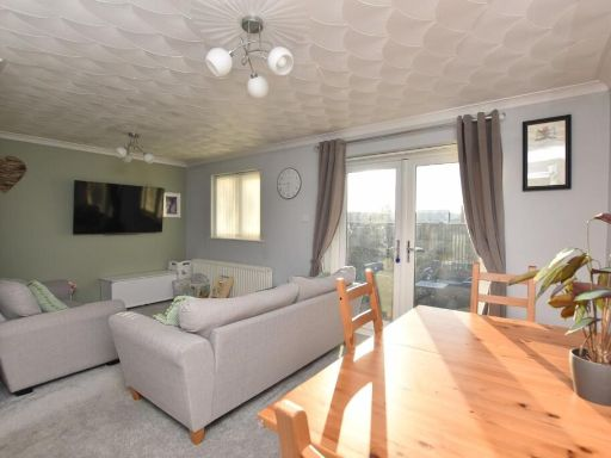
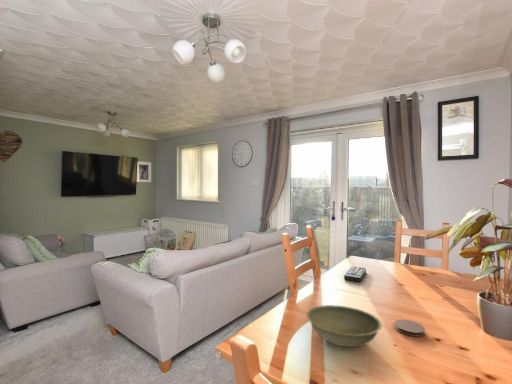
+ bowl [305,304,383,348]
+ remote control [343,265,367,283]
+ coaster [394,318,426,337]
